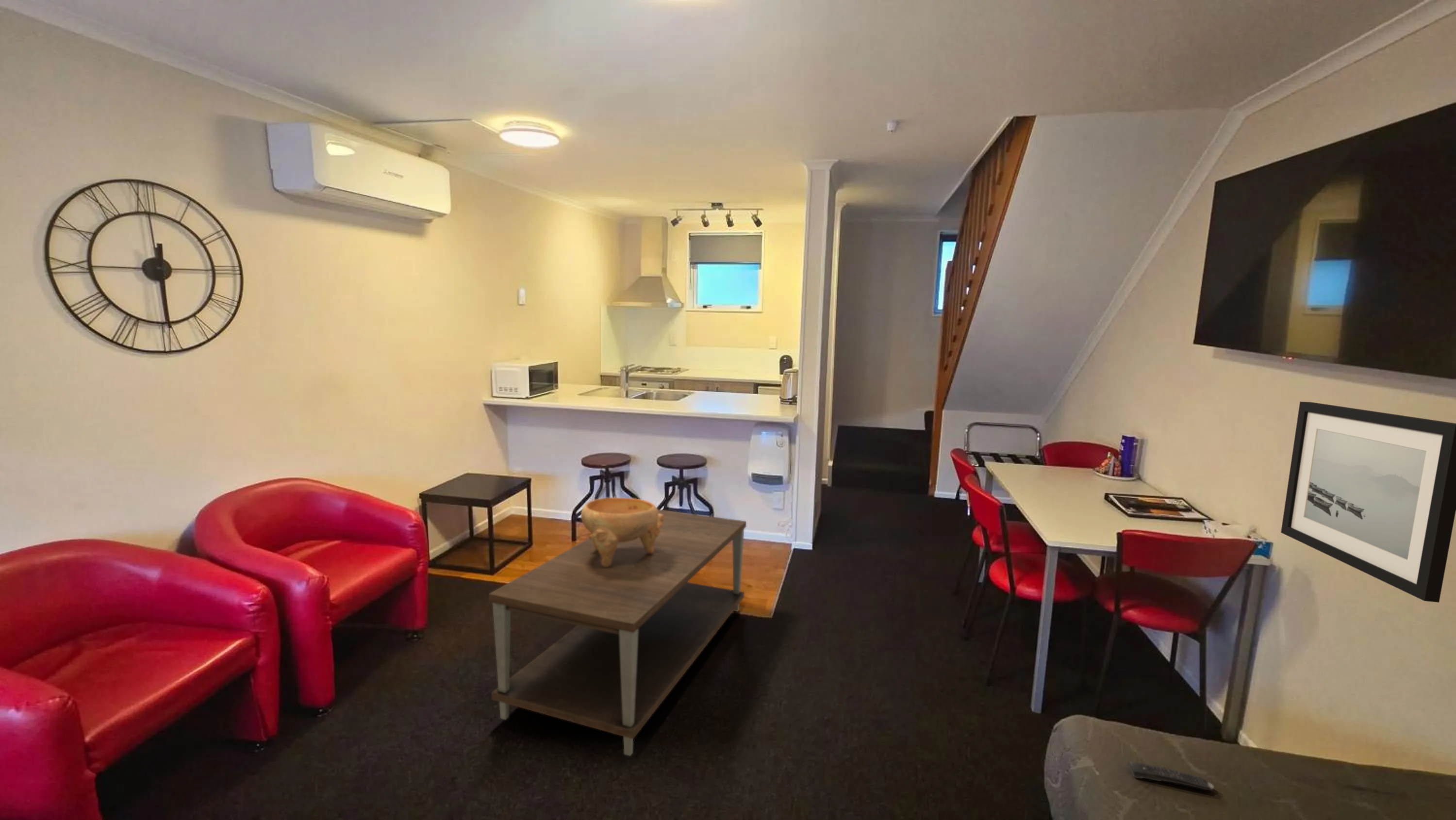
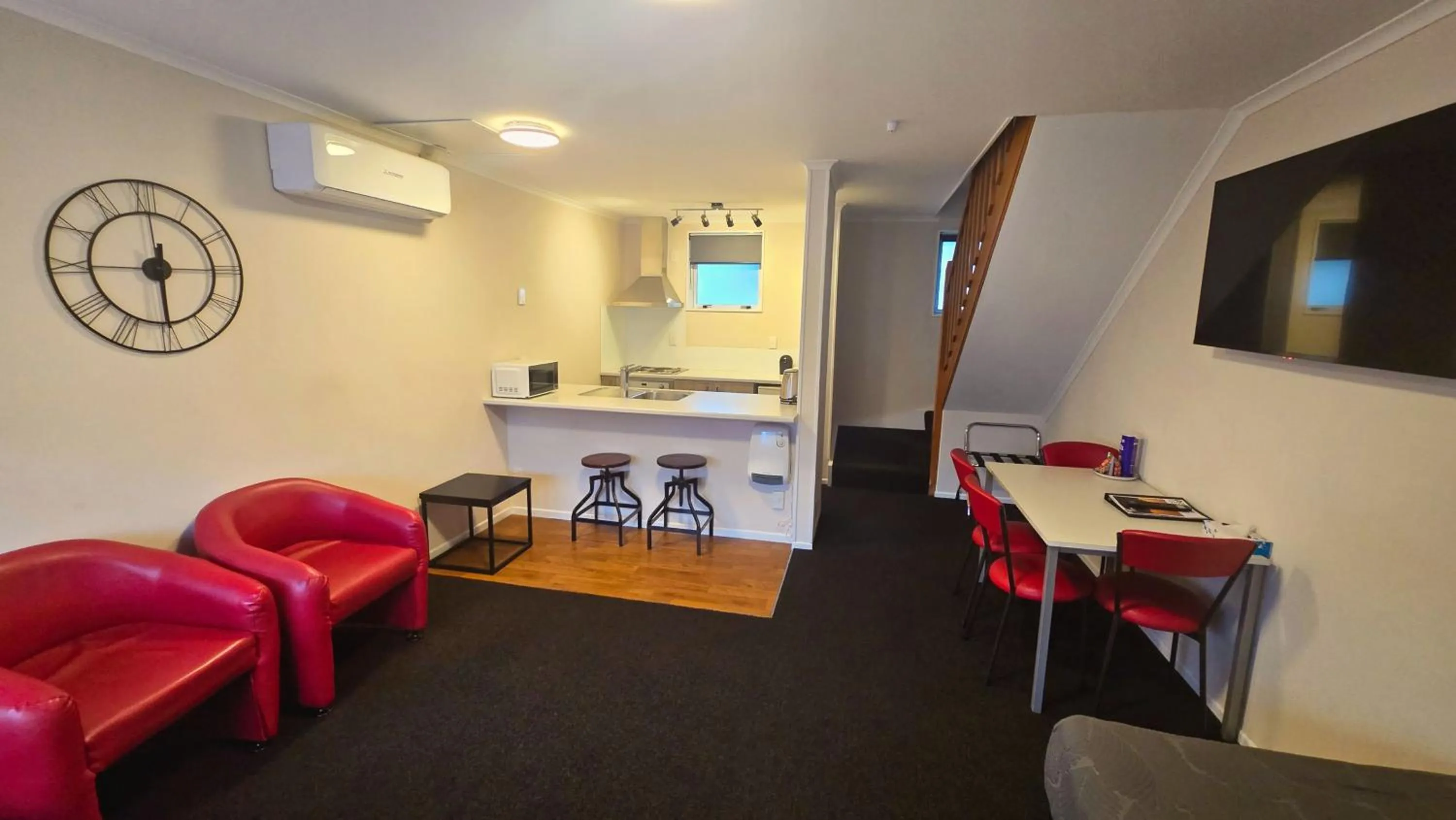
- remote control [1128,761,1214,790]
- decorative bowl [580,497,664,567]
- coffee table [489,509,747,756]
- wall art [1280,401,1456,603]
